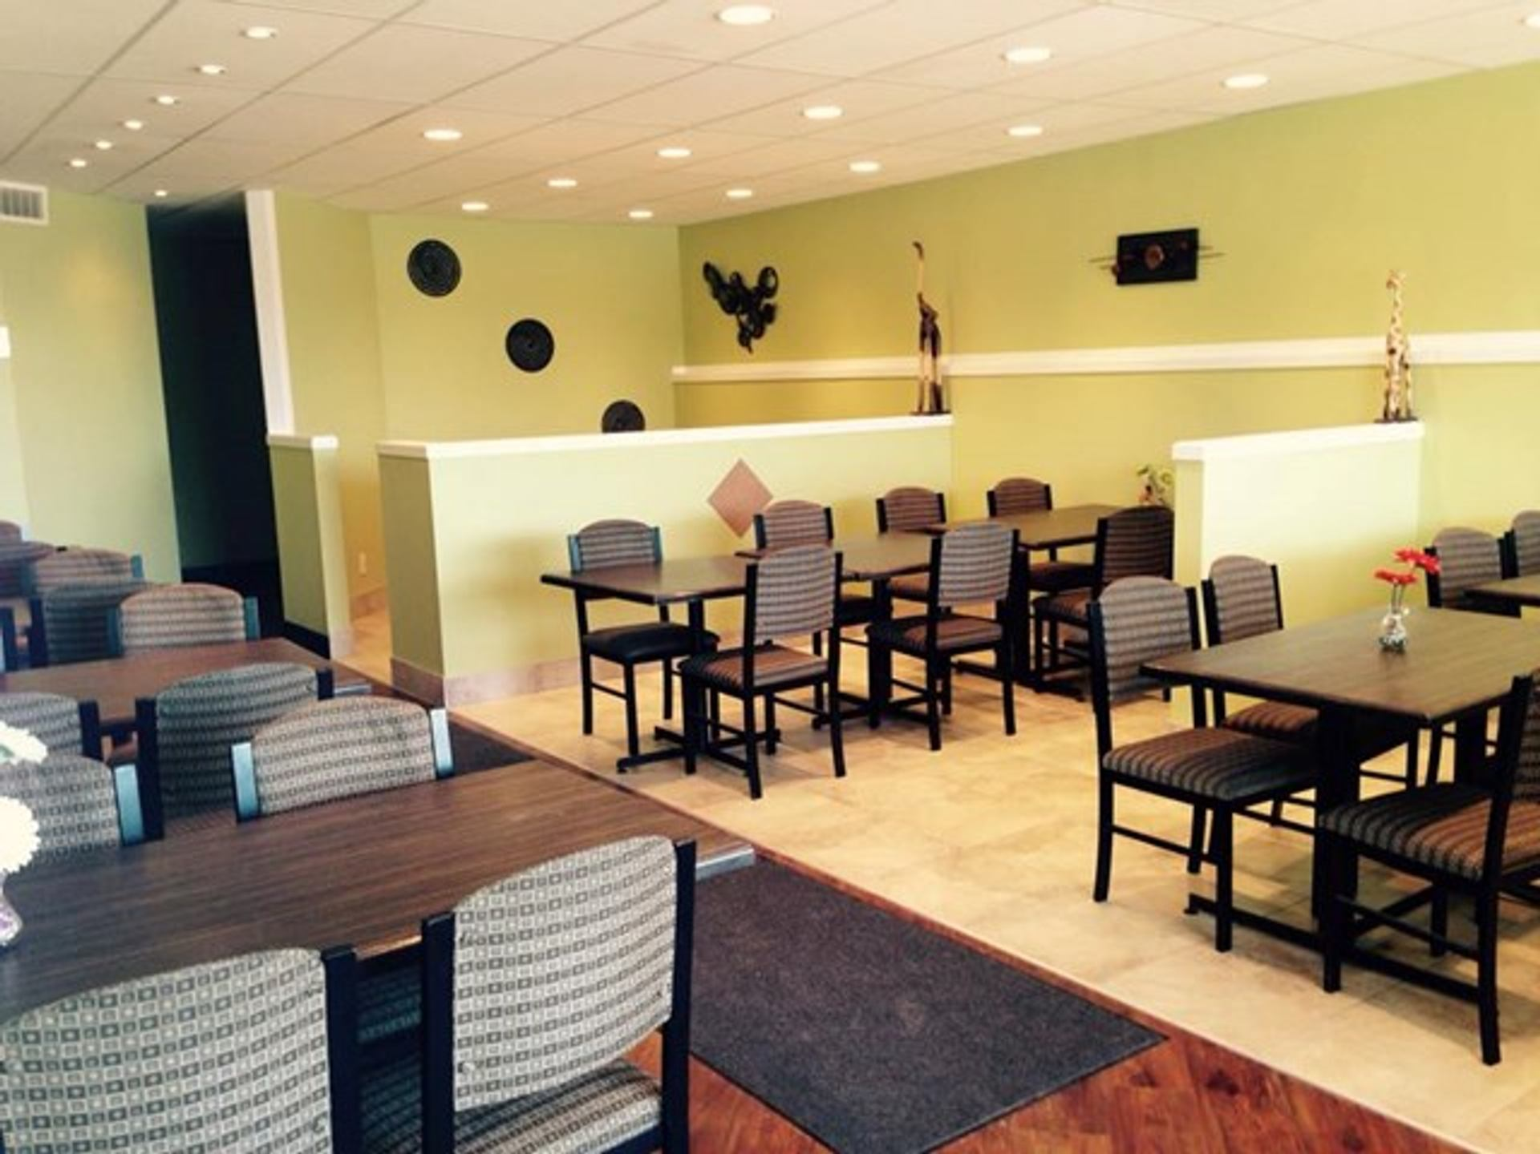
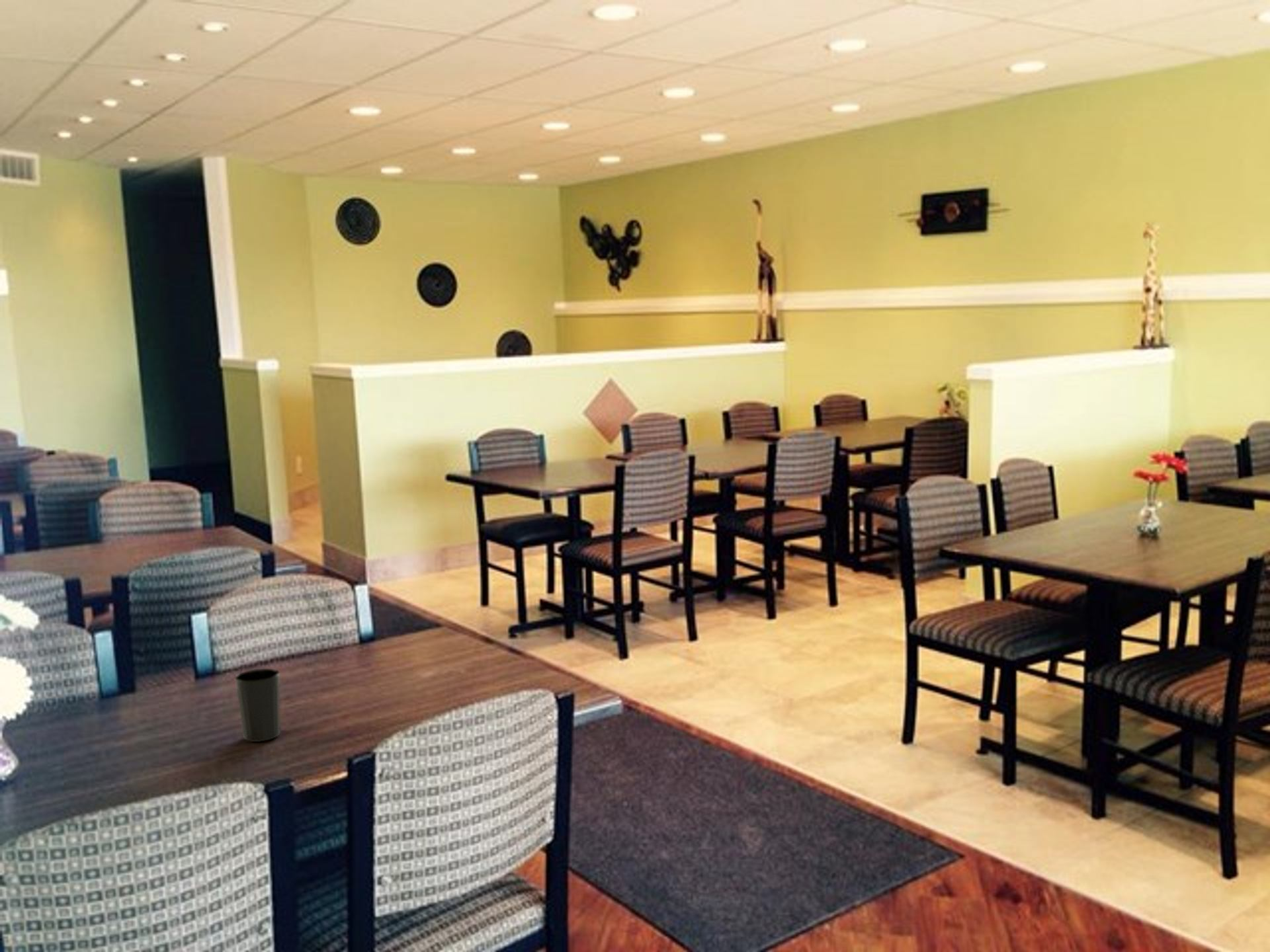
+ cup [234,668,280,742]
